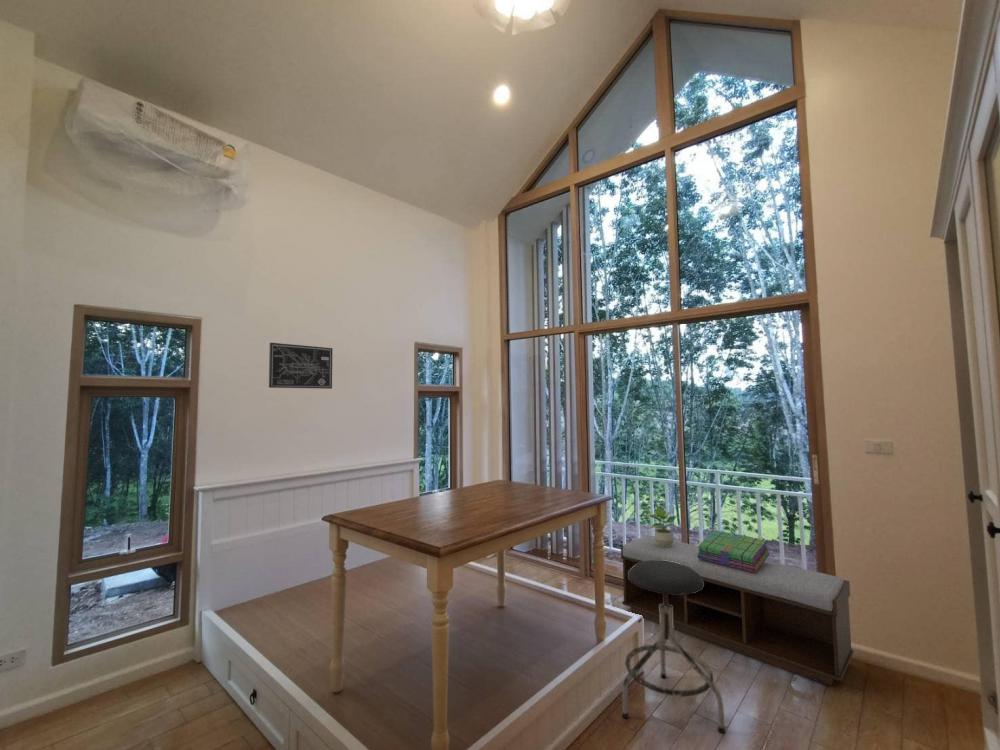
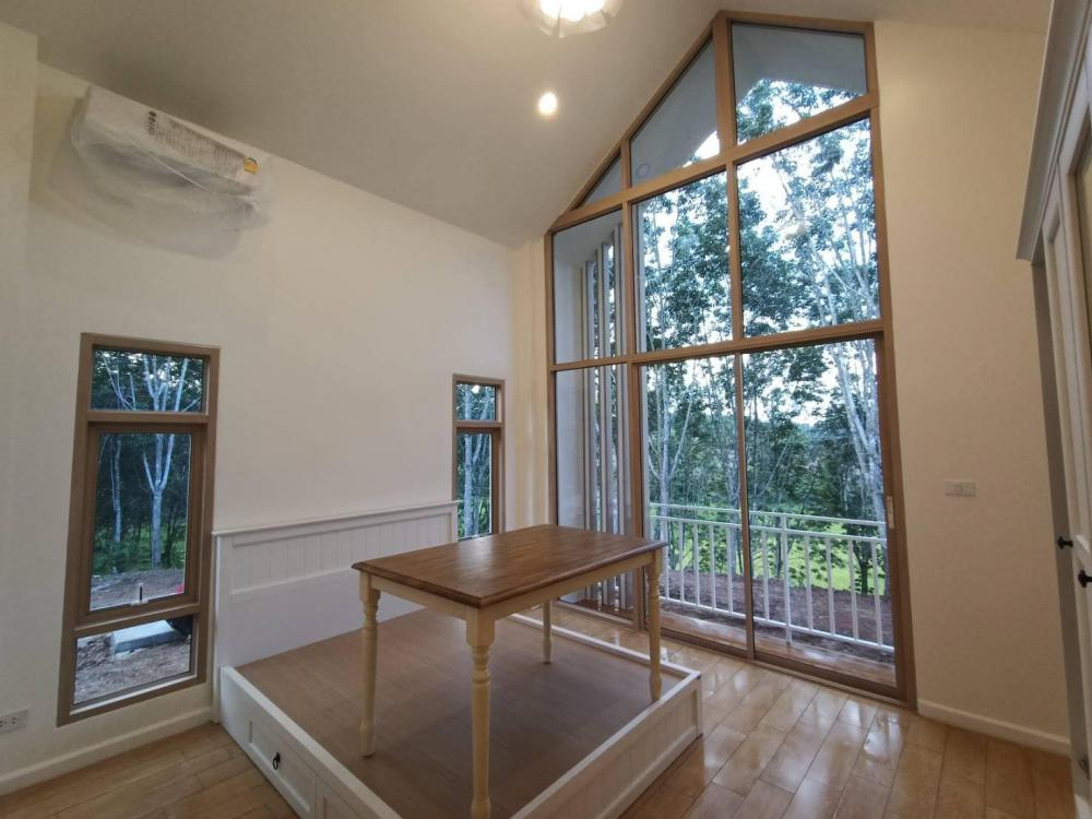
- stack of books [698,529,771,573]
- wall art [268,342,333,390]
- bench [620,535,855,687]
- potted plant [642,504,678,547]
- stool [621,560,726,734]
